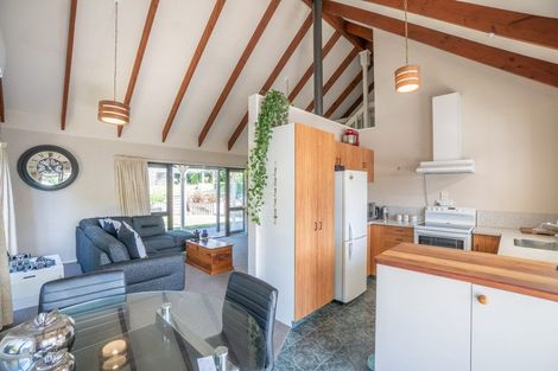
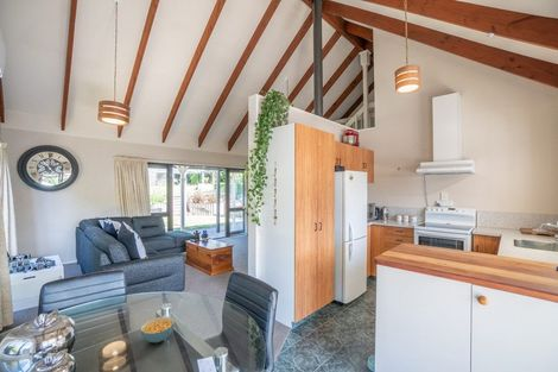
+ cereal bowl [140,315,176,343]
